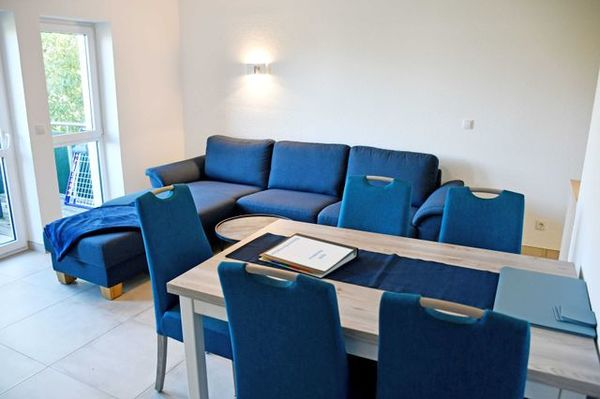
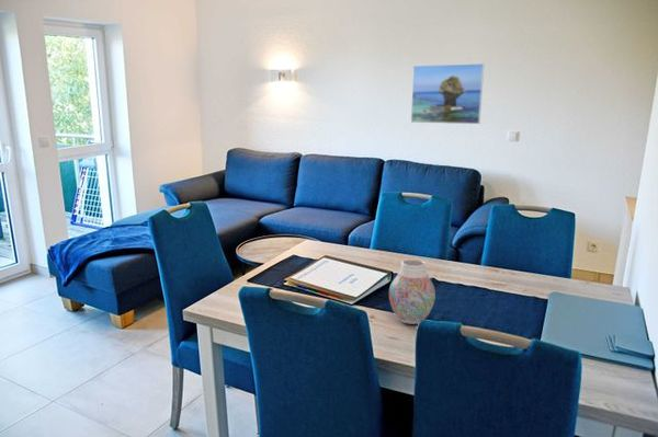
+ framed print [410,62,486,125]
+ vase [388,257,436,325]
